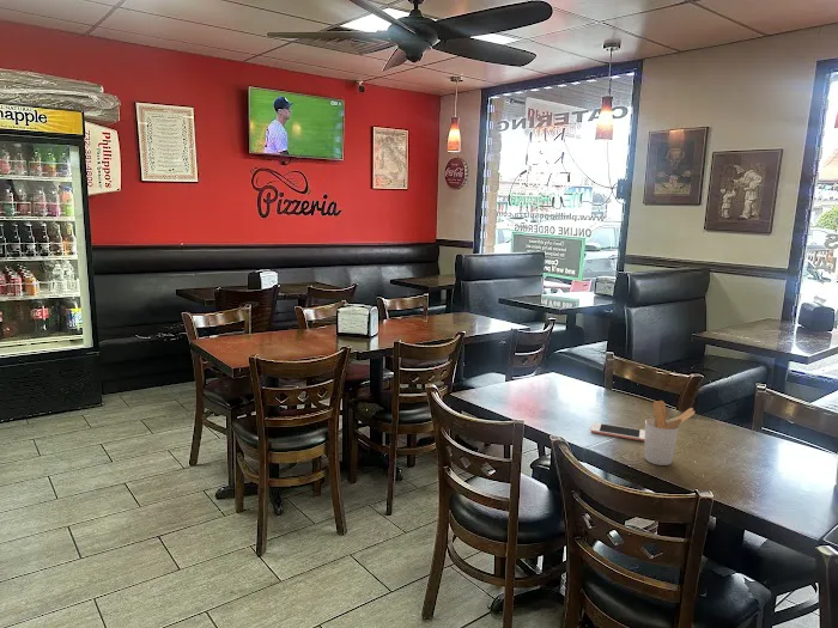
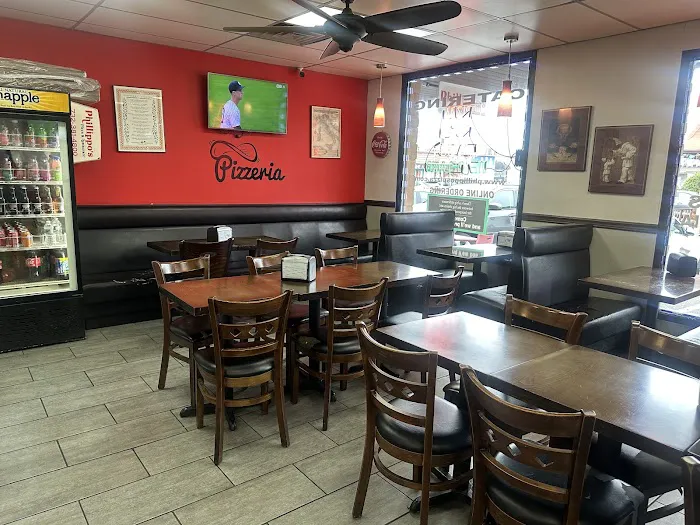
- cell phone [590,421,645,443]
- utensil holder [643,400,696,467]
